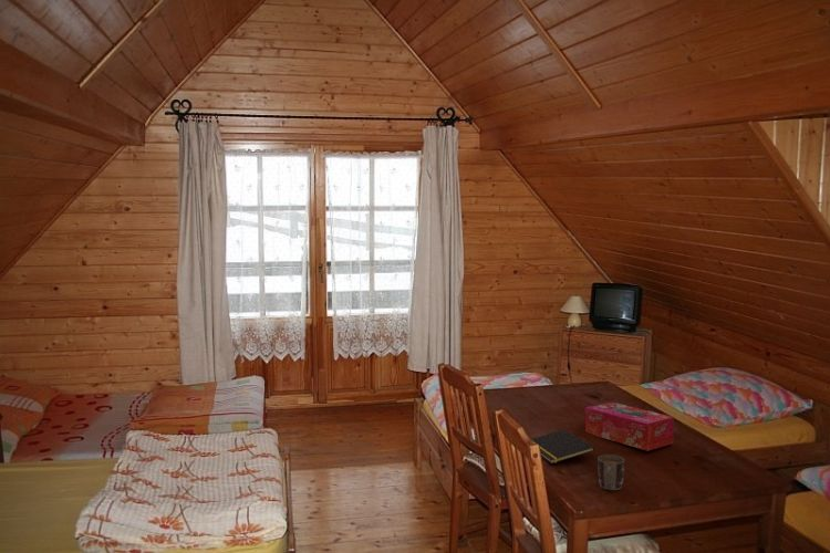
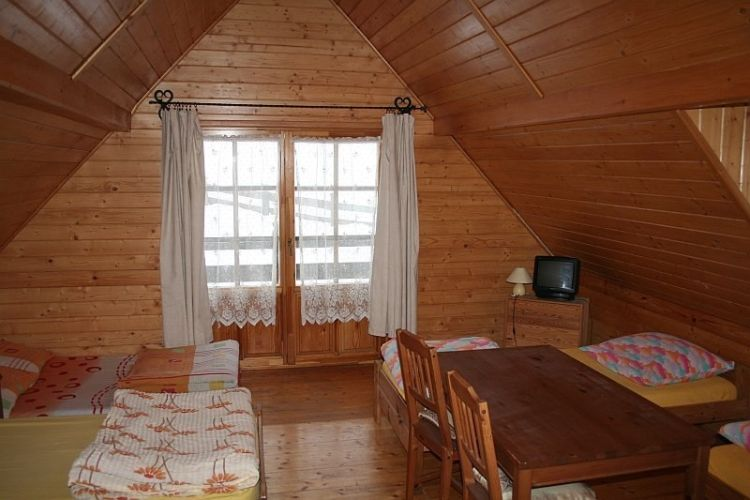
- mug [596,453,625,491]
- notepad [529,428,595,465]
- tissue box [584,401,675,452]
